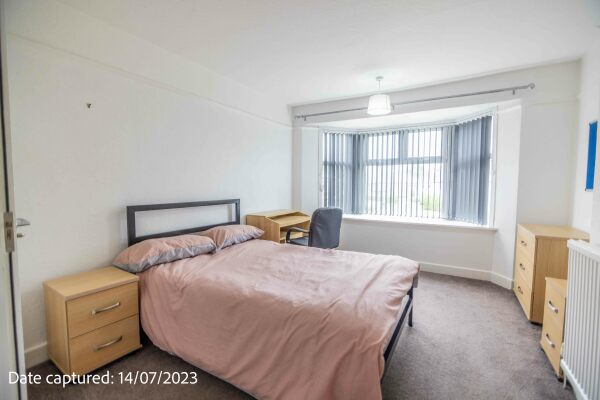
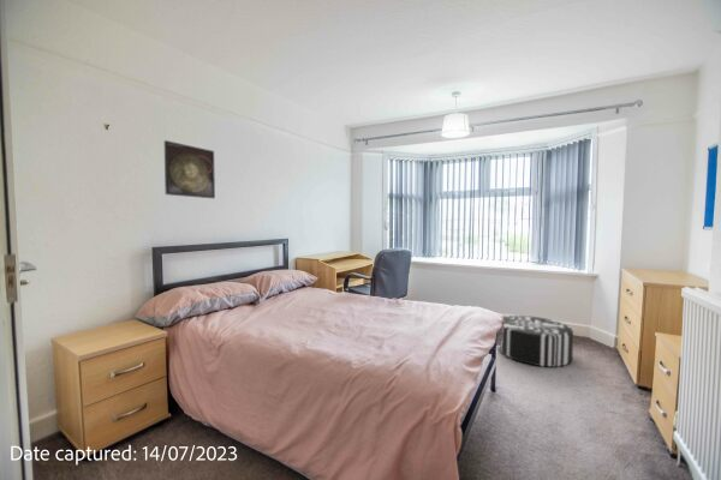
+ pouf [496,314,574,368]
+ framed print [163,139,216,199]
